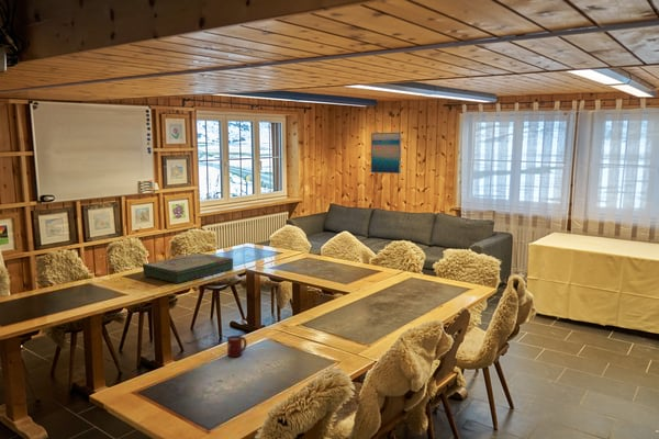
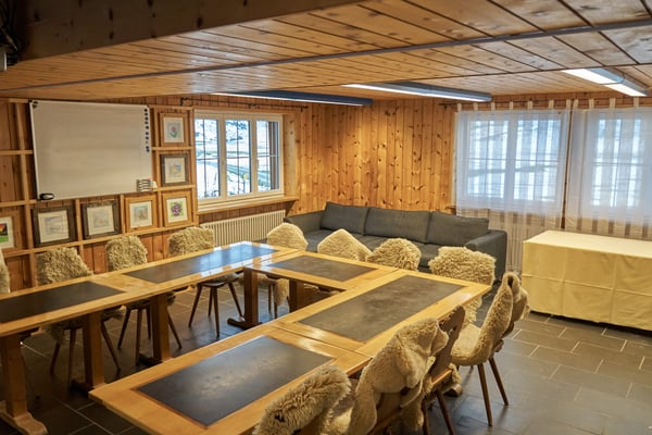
- wall art [370,132,402,175]
- cup [226,335,248,359]
- board game [142,252,234,284]
